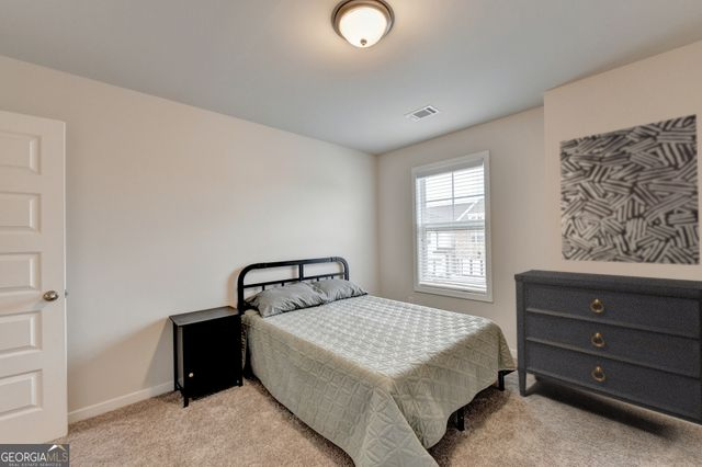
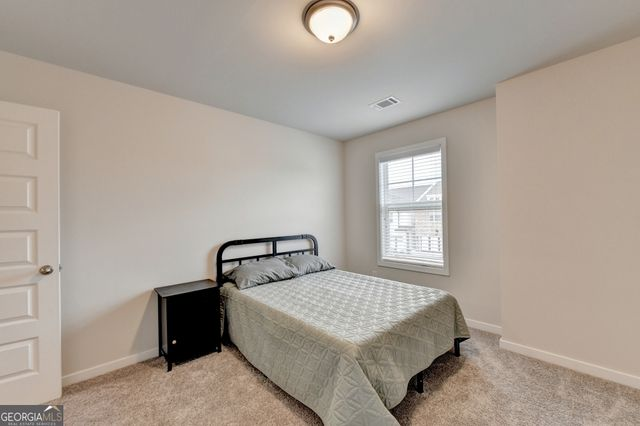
- dresser [513,269,702,426]
- wall art [558,113,701,266]
